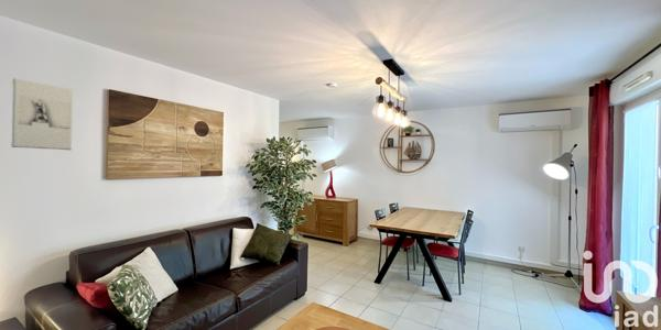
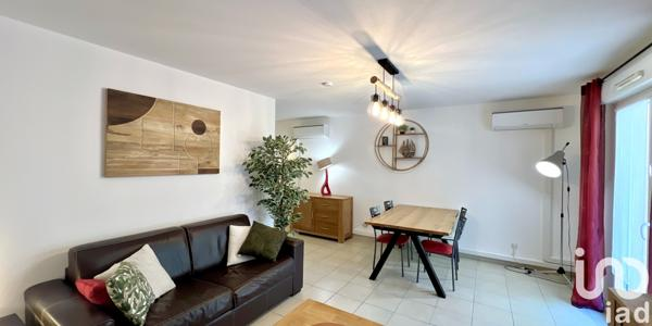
- wall sculpture [10,77,75,151]
